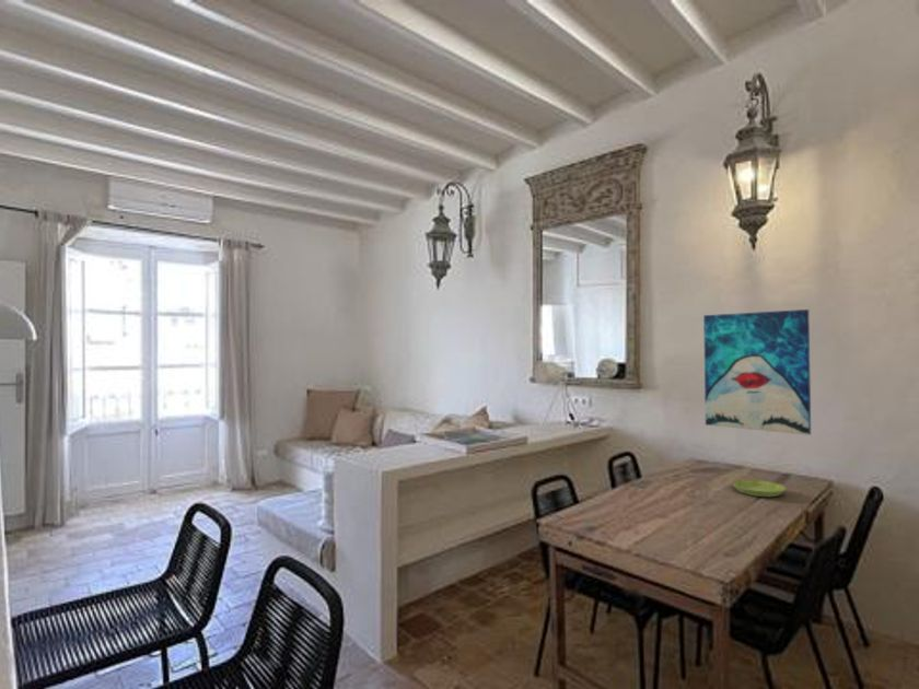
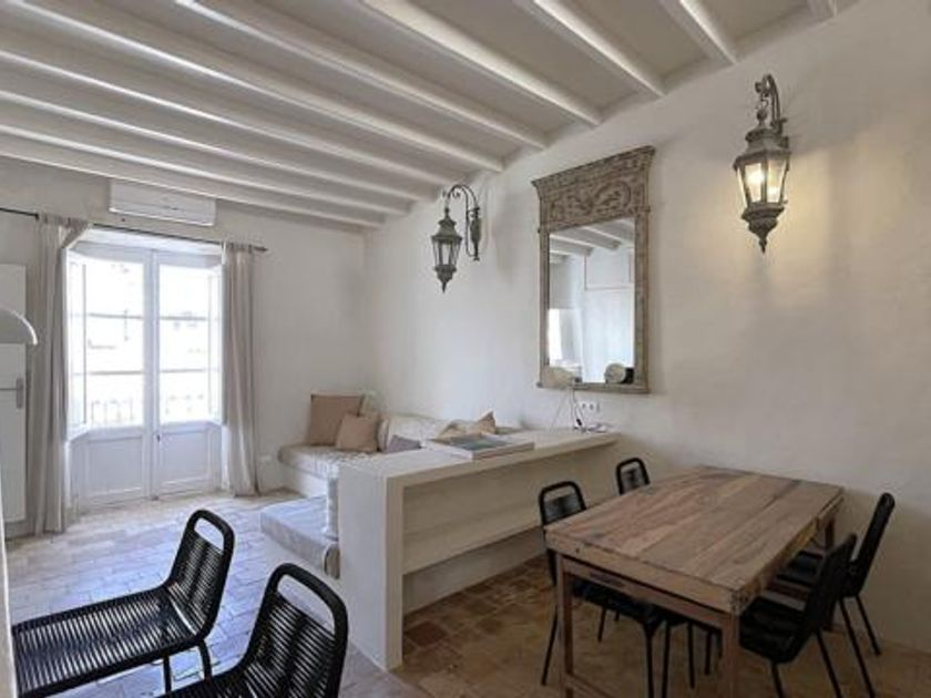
- saucer [732,478,787,498]
- wall art [702,308,812,436]
